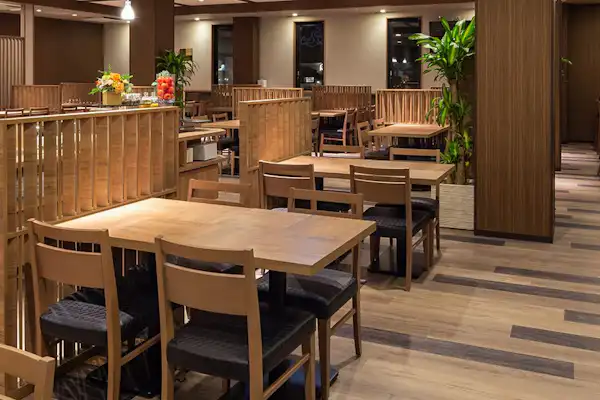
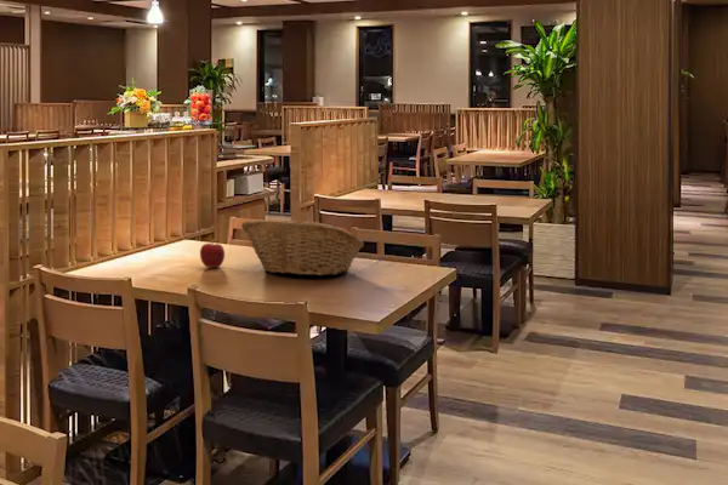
+ fruit basket [240,219,365,276]
+ apple [199,242,226,269]
